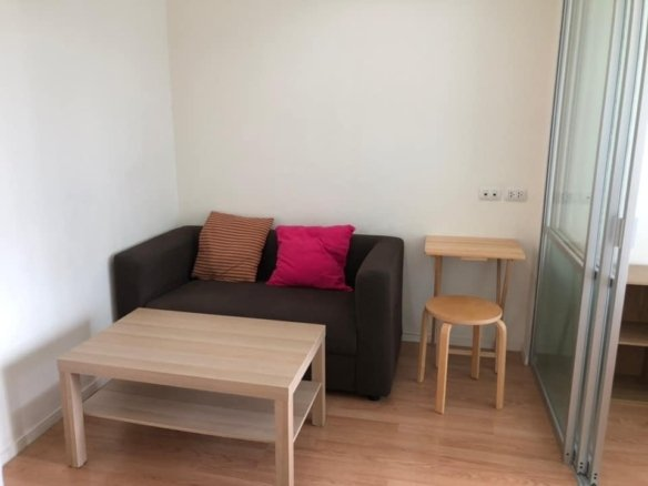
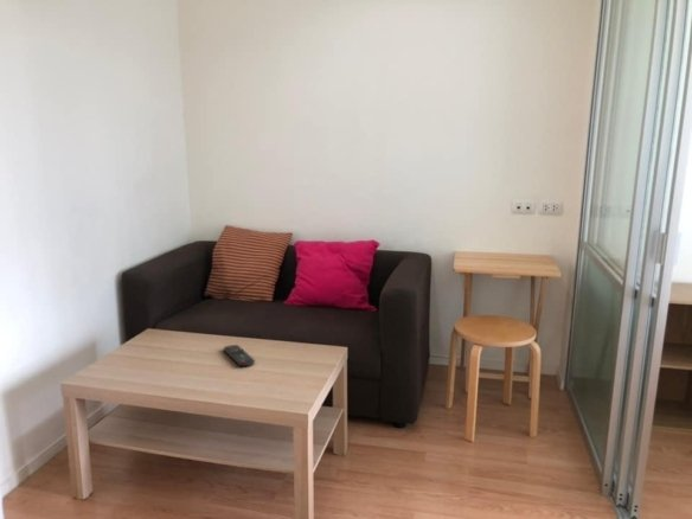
+ remote control [223,344,256,367]
